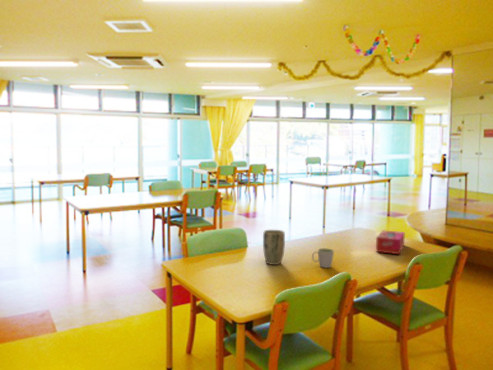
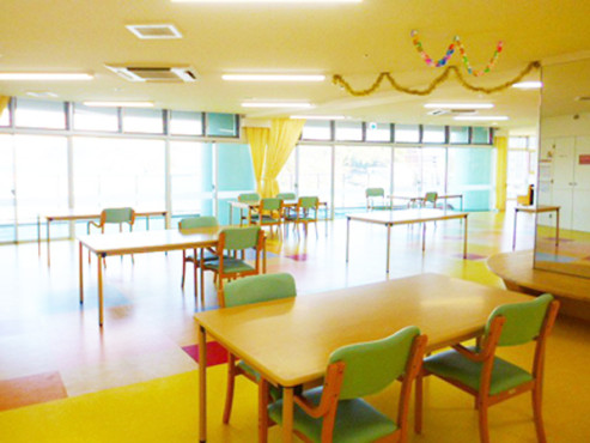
- mug [311,247,335,269]
- tissue box [375,229,406,255]
- plant pot [262,229,286,266]
